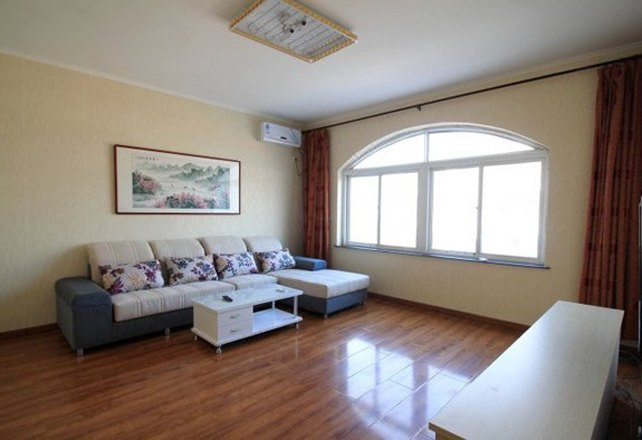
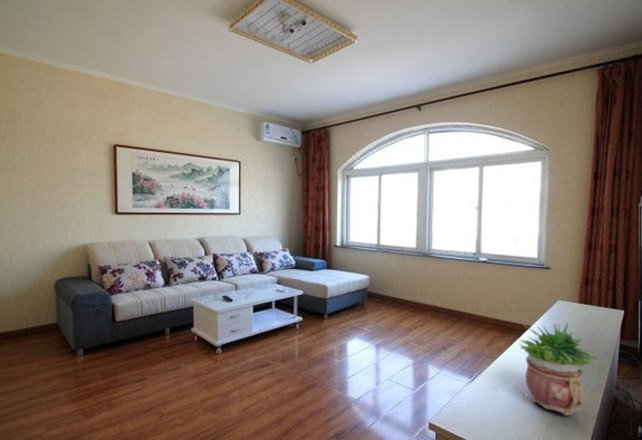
+ potted plant [518,321,599,416]
